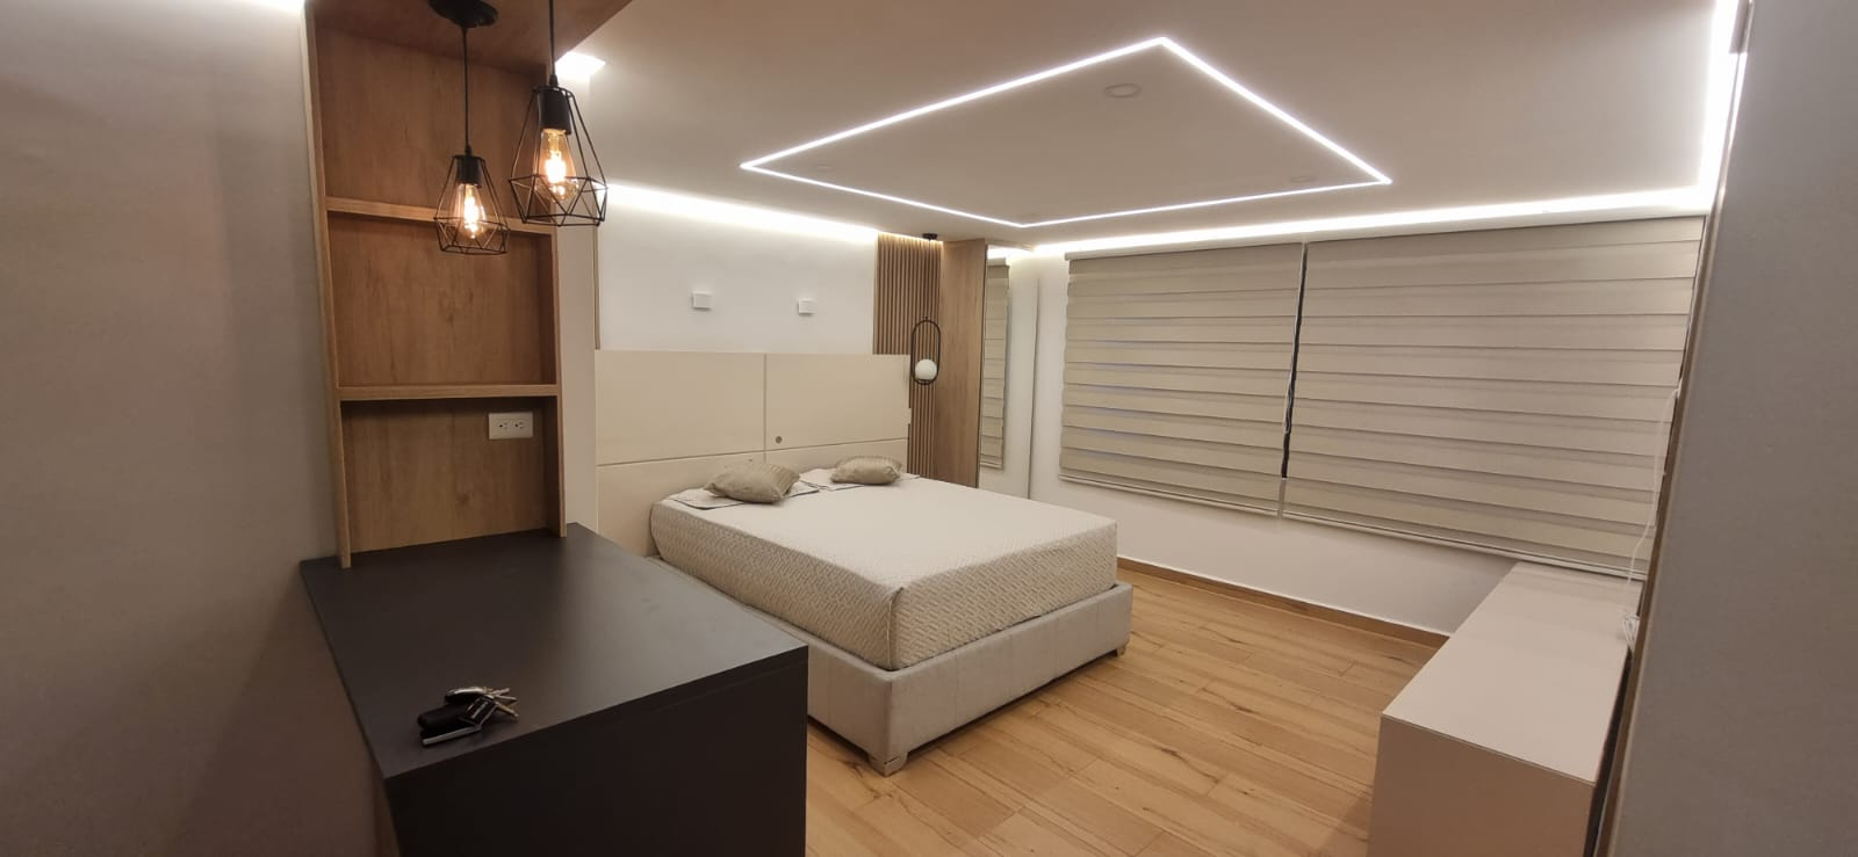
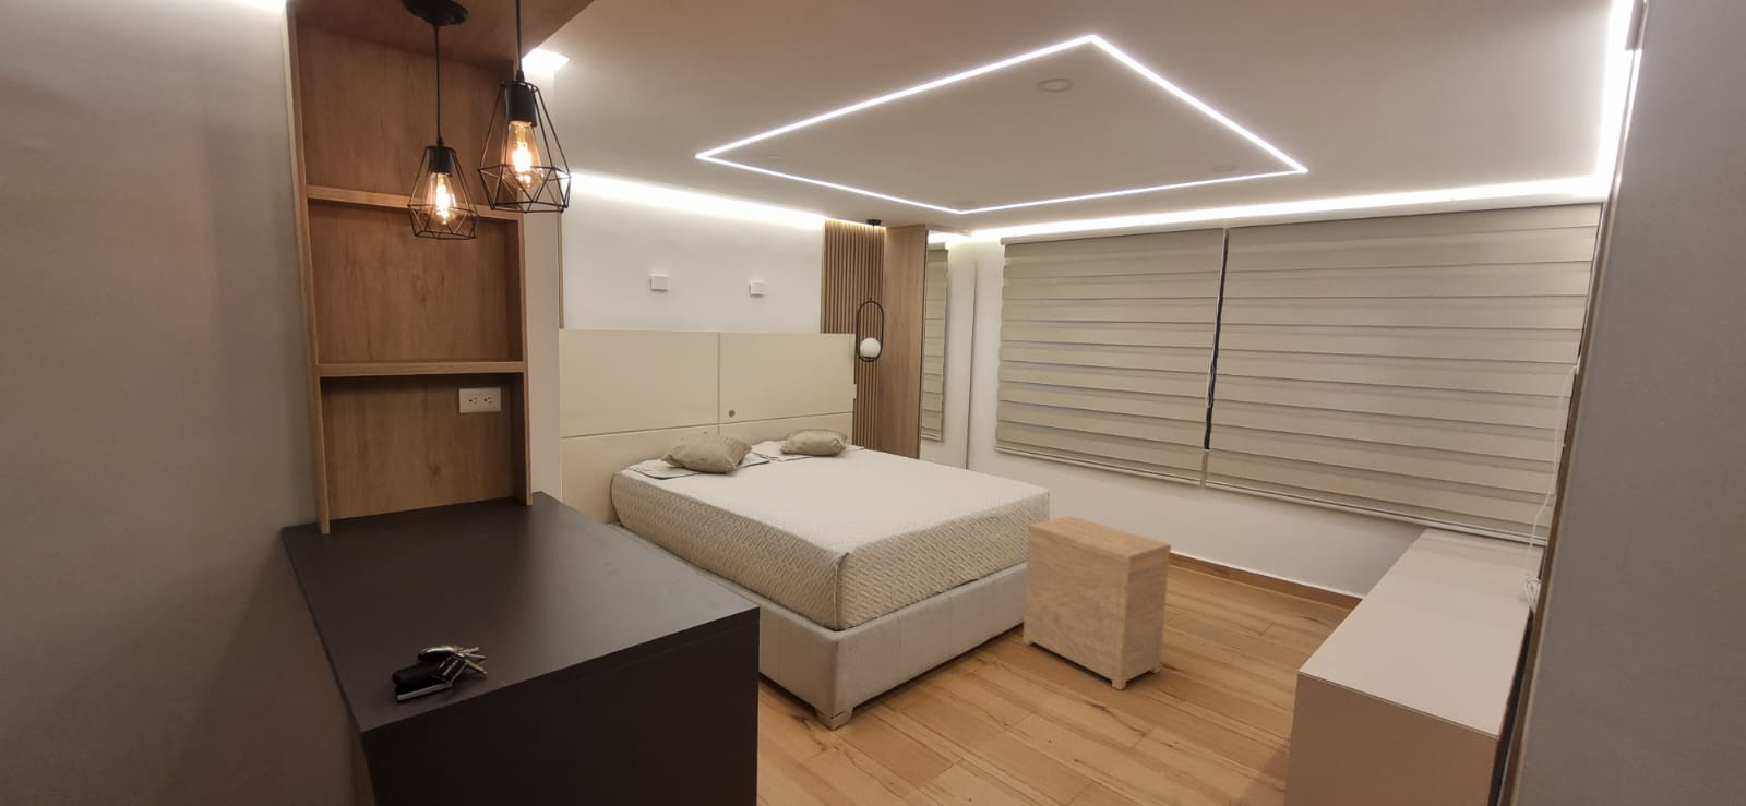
+ side table [1021,514,1173,691]
